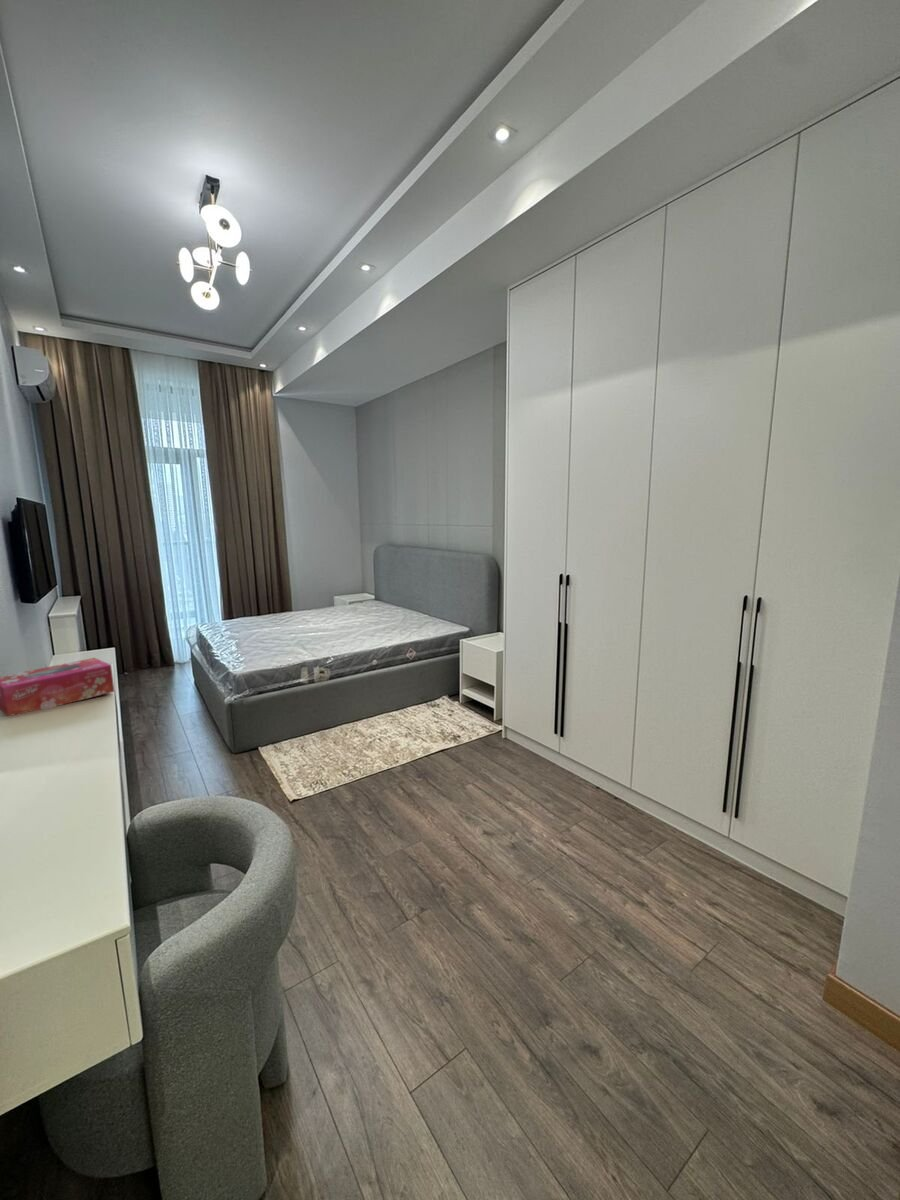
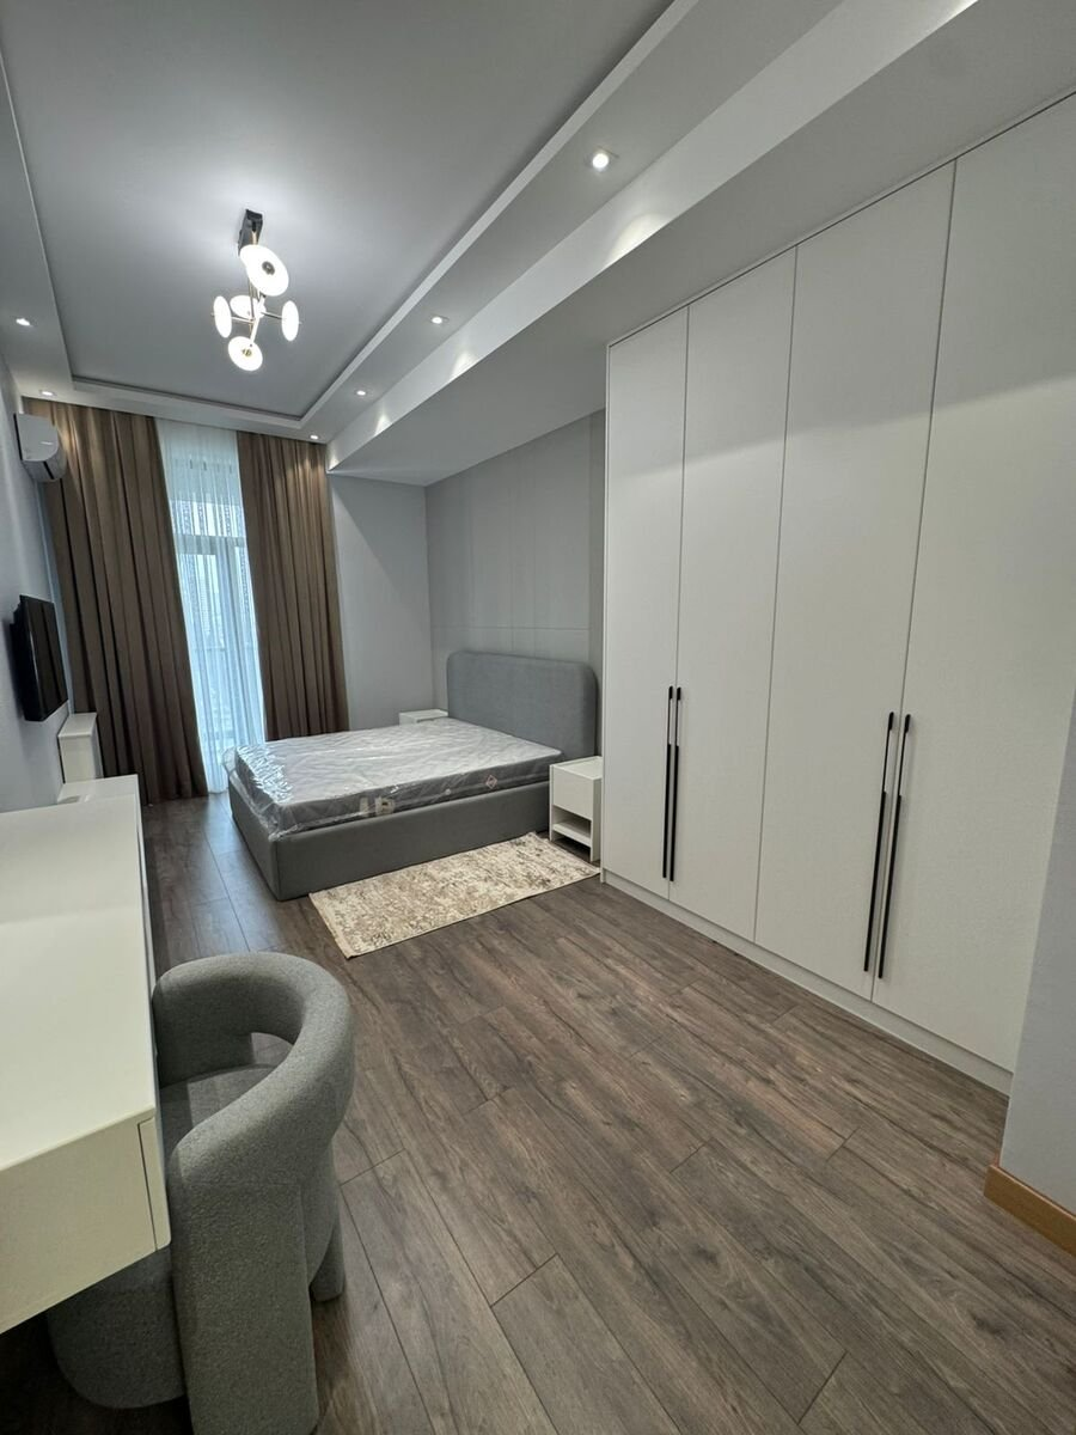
- tissue box [0,657,115,717]
